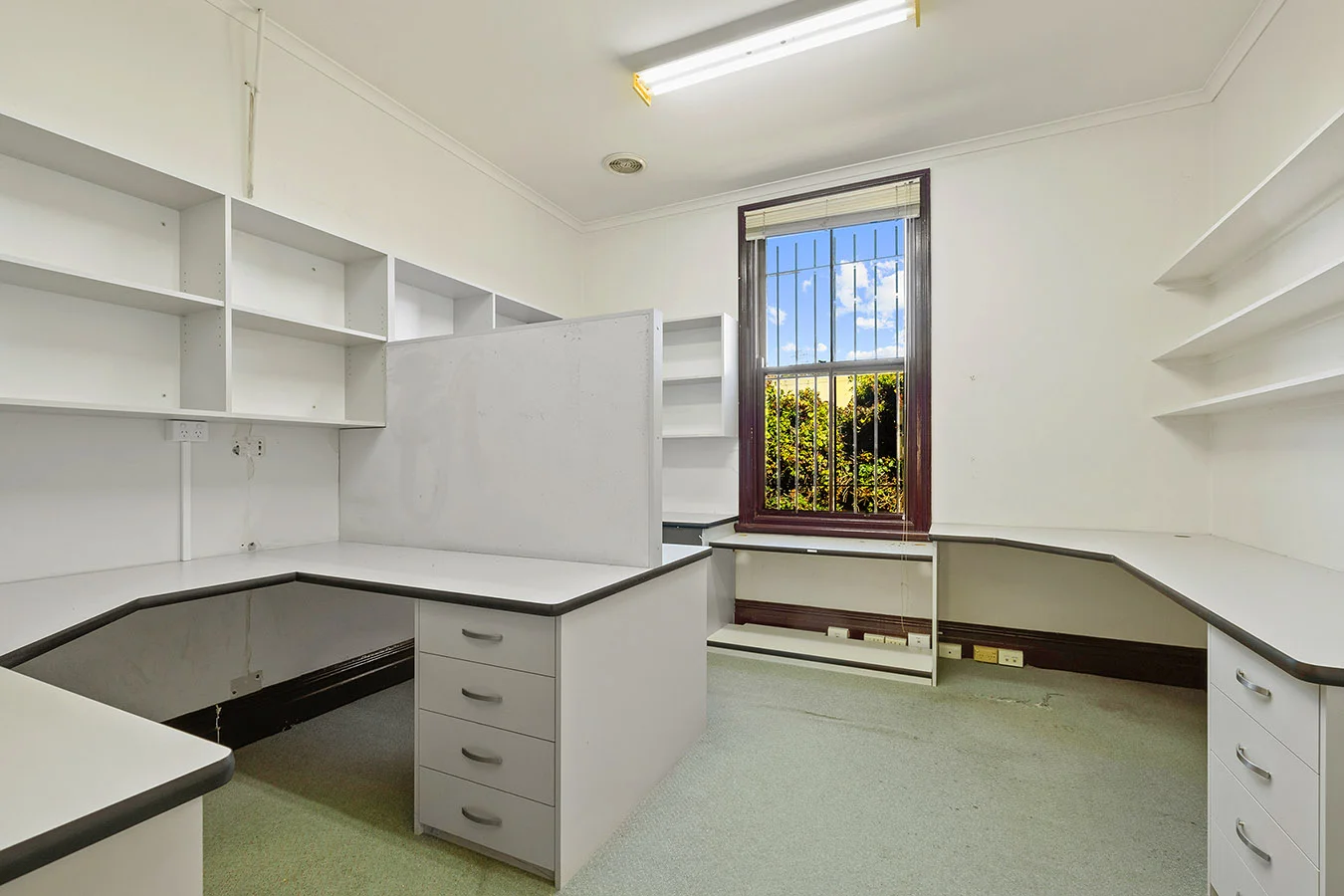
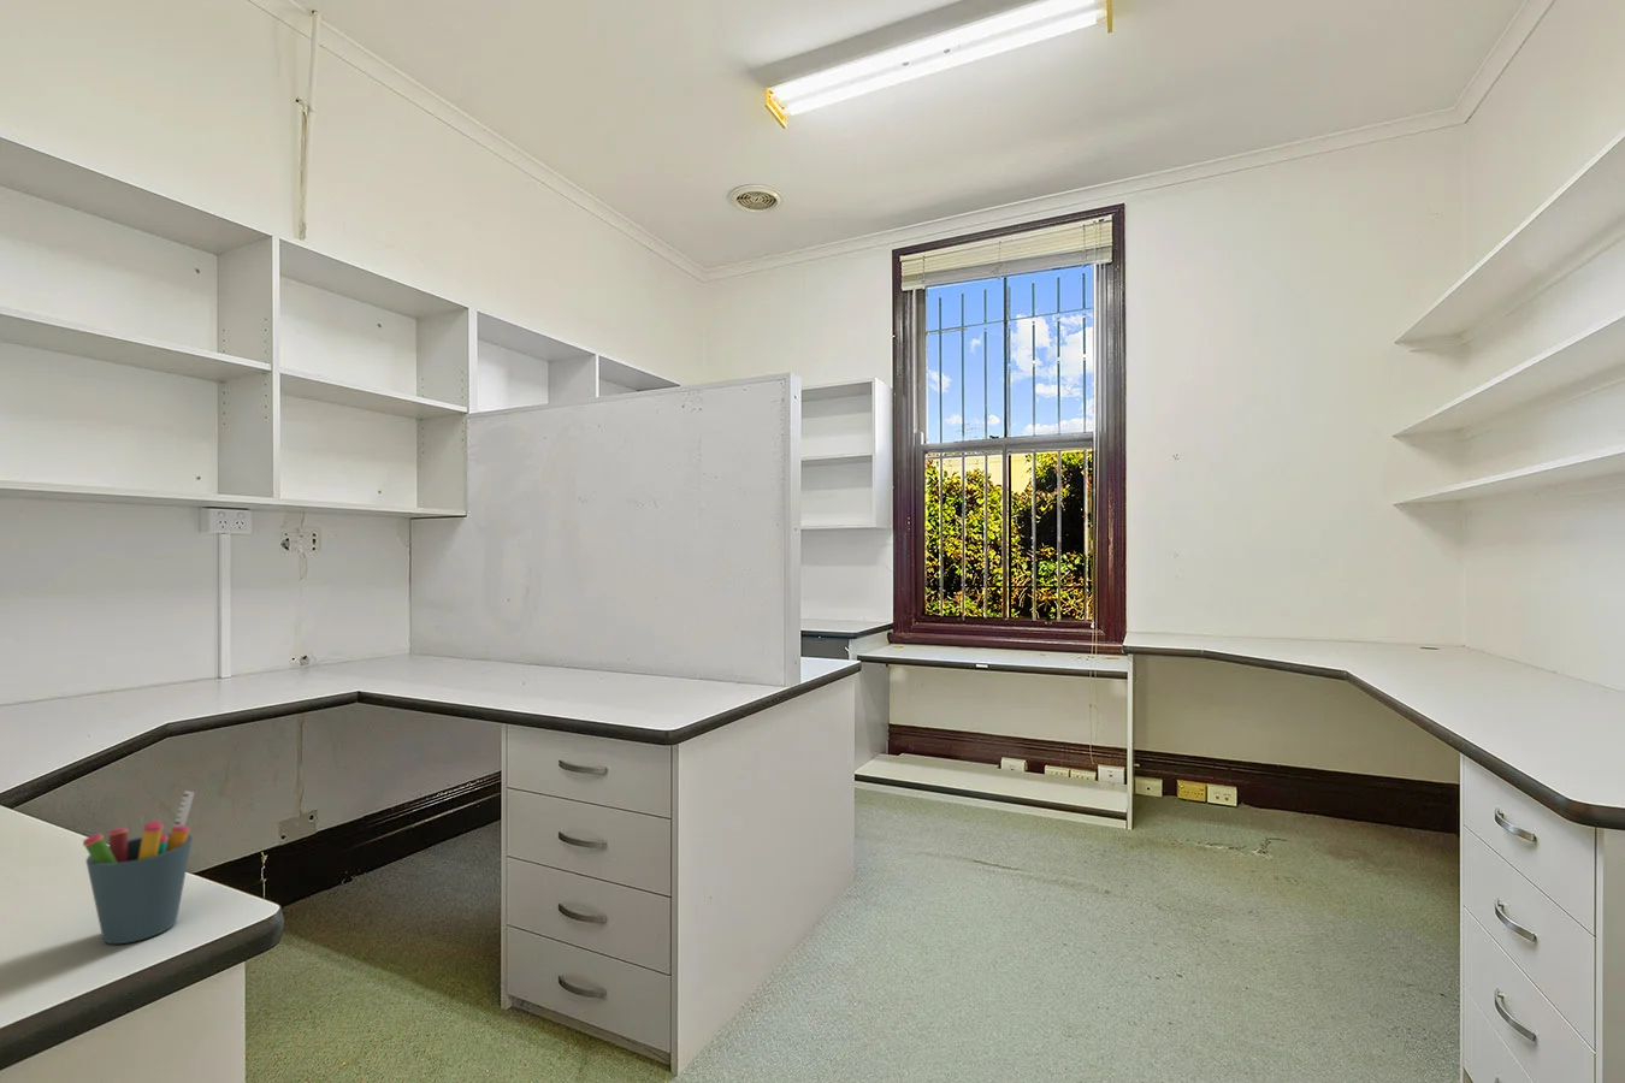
+ pen holder [82,790,196,945]
